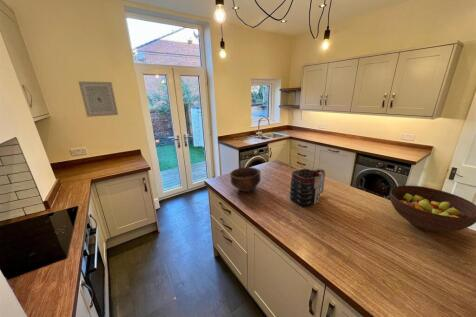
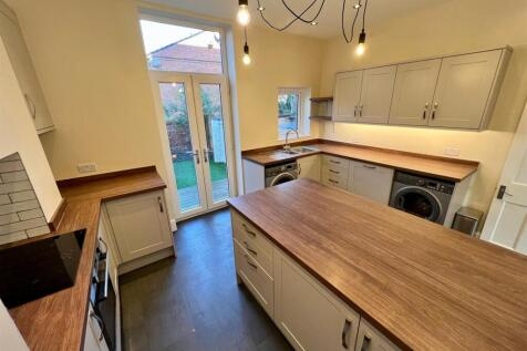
- bowl [229,166,262,193]
- mug [289,168,326,208]
- fruit bowl [389,185,476,233]
- wall art [78,81,119,118]
